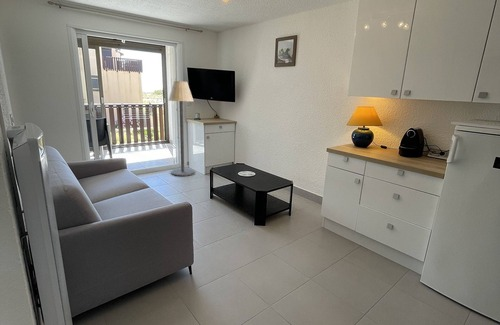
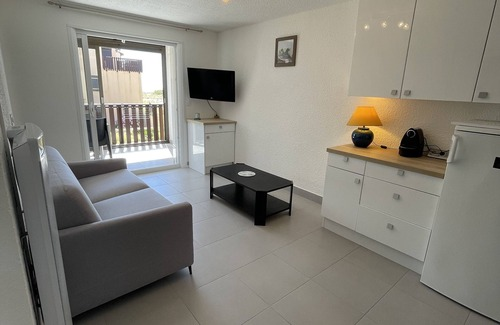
- floor lamp [167,80,195,177]
